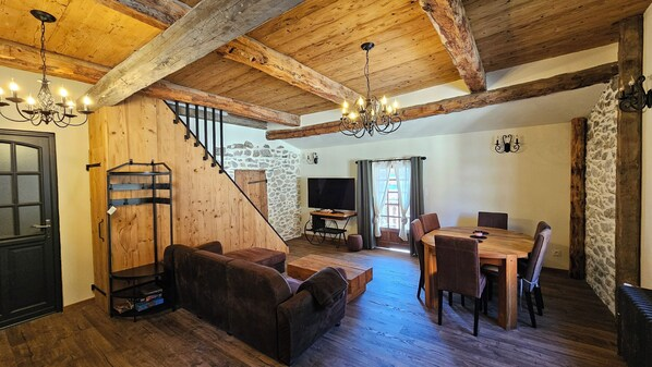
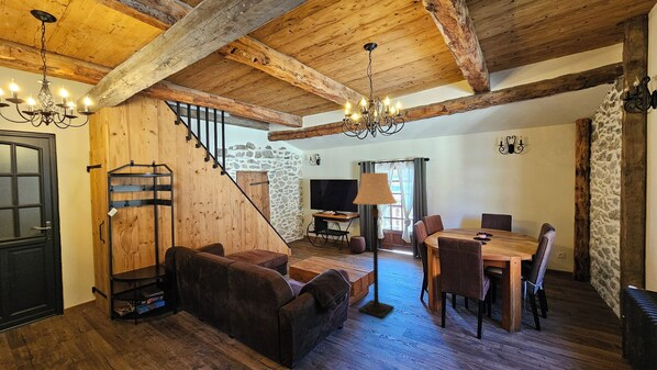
+ lamp [352,172,398,319]
